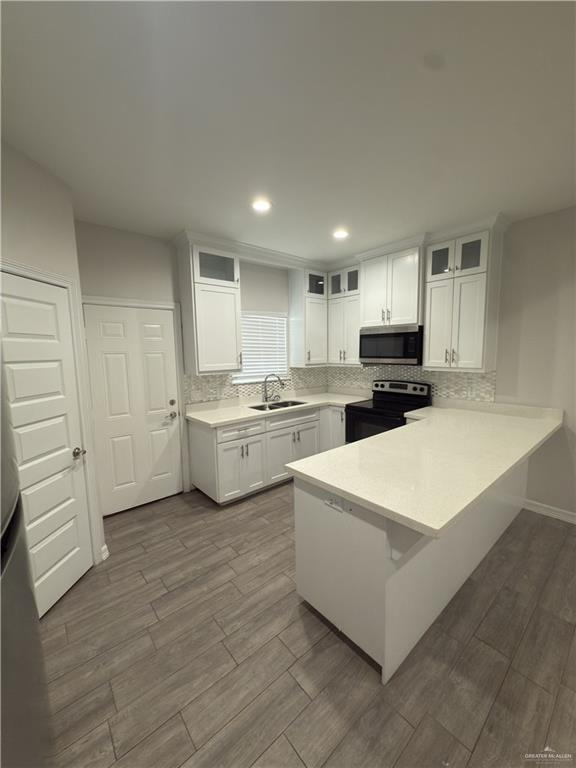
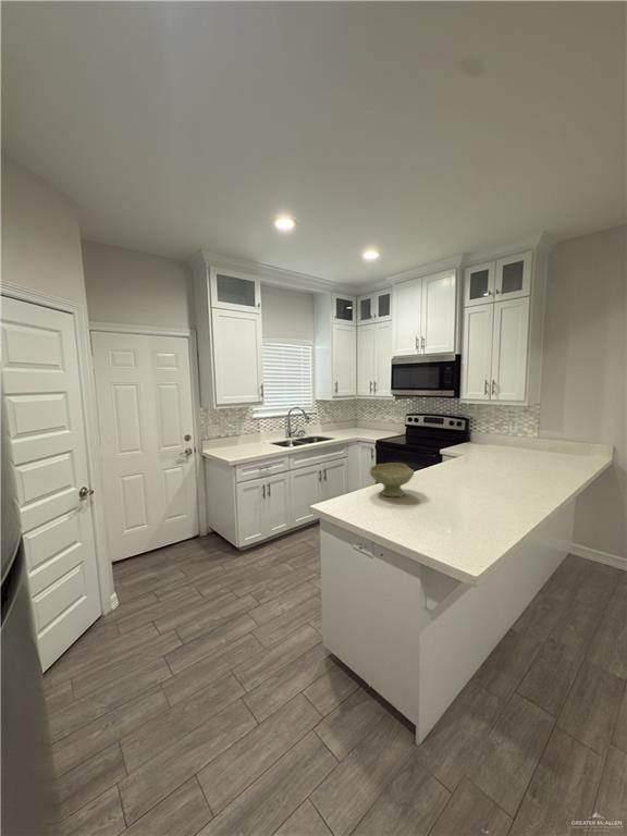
+ bowl [369,463,415,497]
